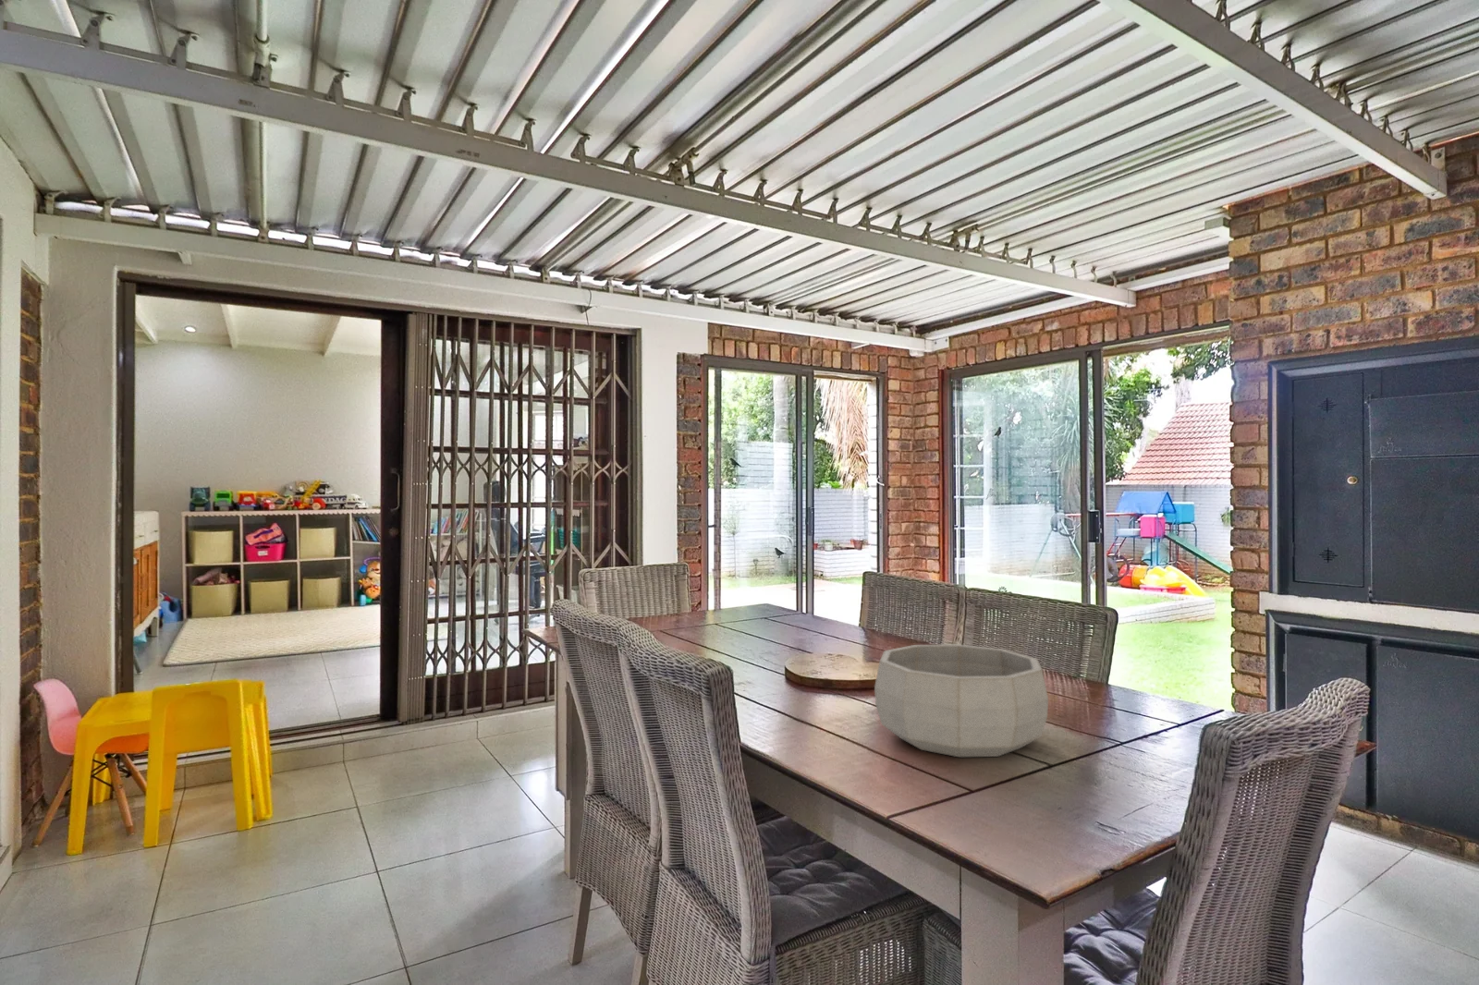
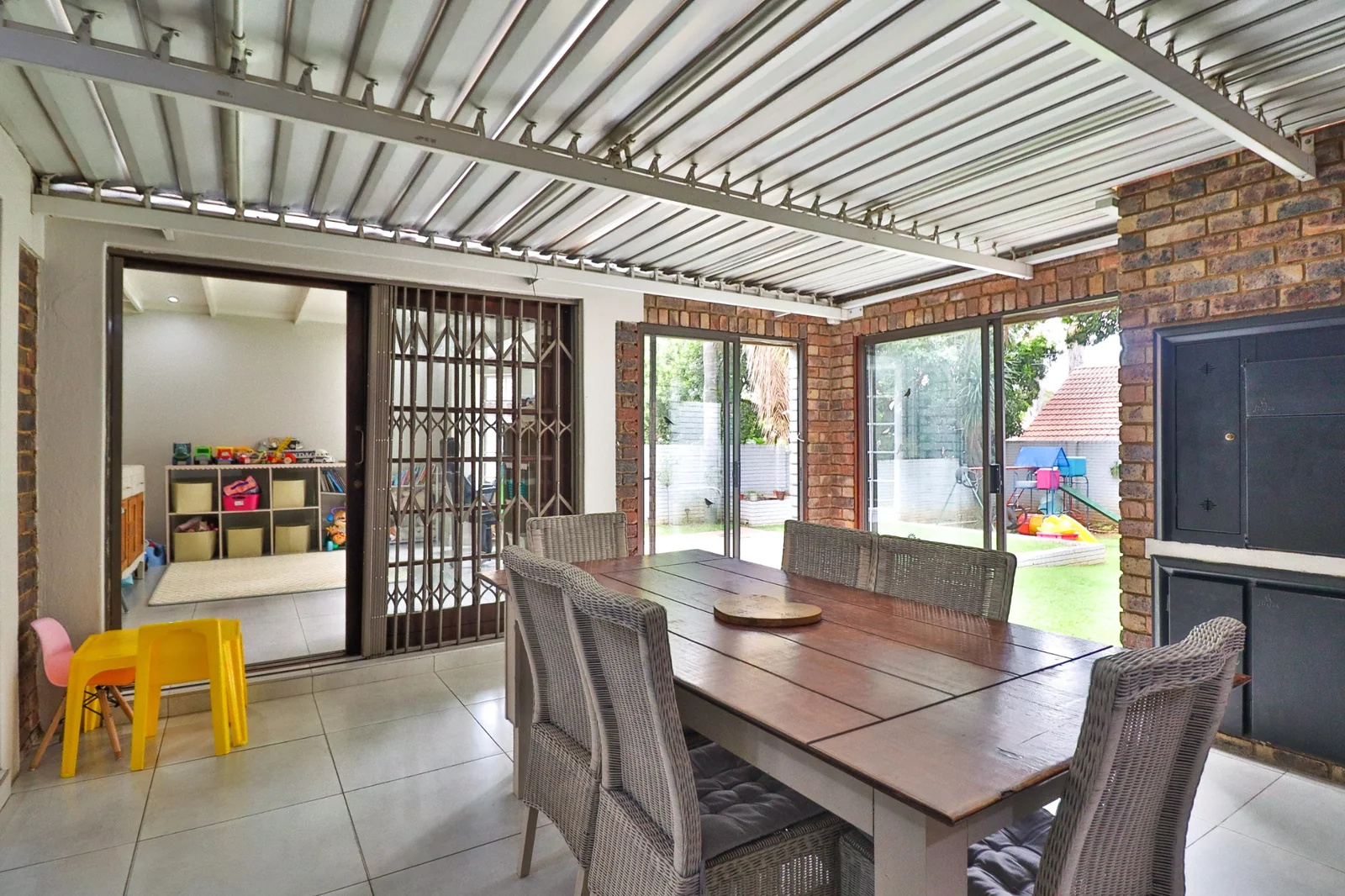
- decorative bowl [873,643,1049,757]
